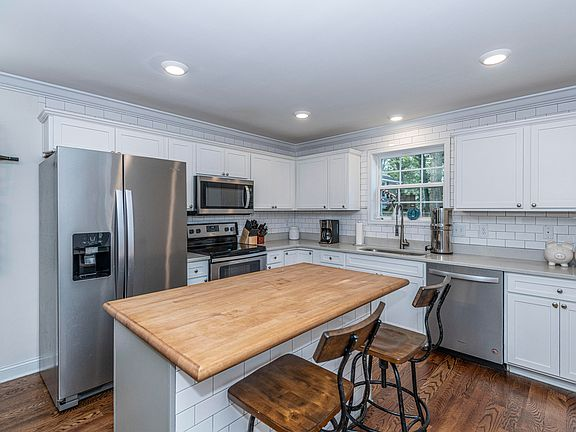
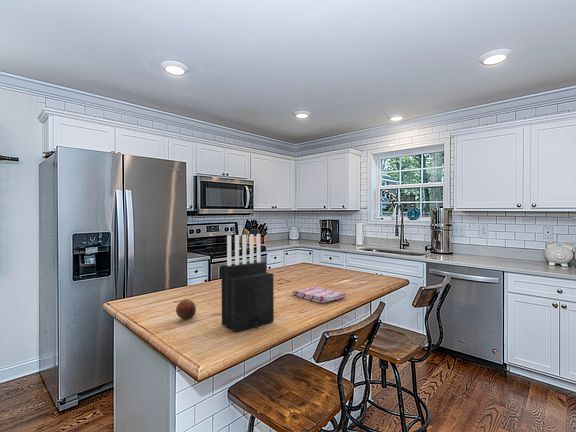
+ knife block [220,233,275,333]
+ dish towel [291,285,347,304]
+ apple [175,298,197,320]
